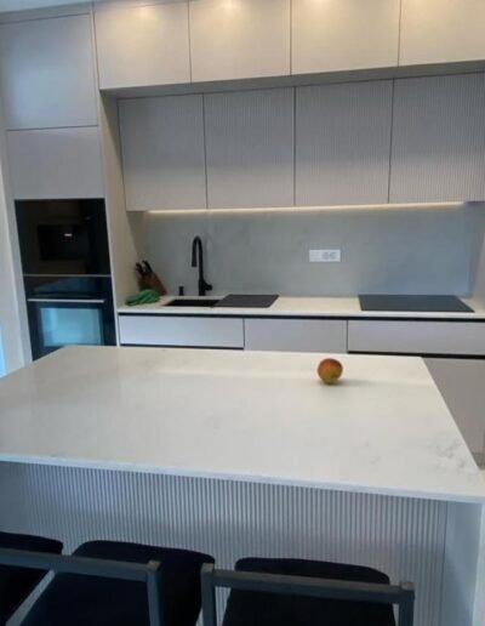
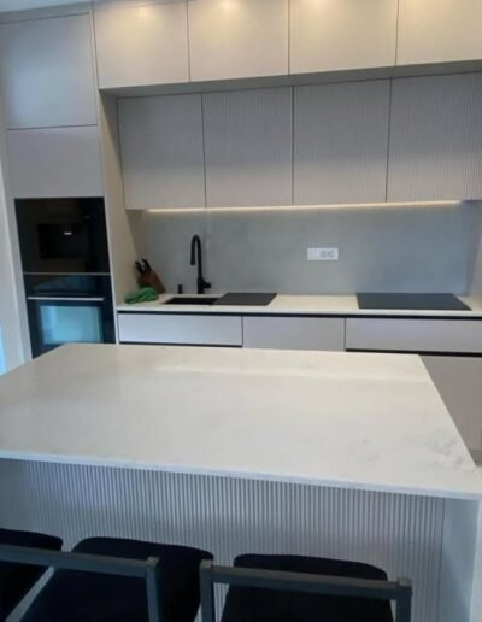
- fruit [316,357,344,385]
